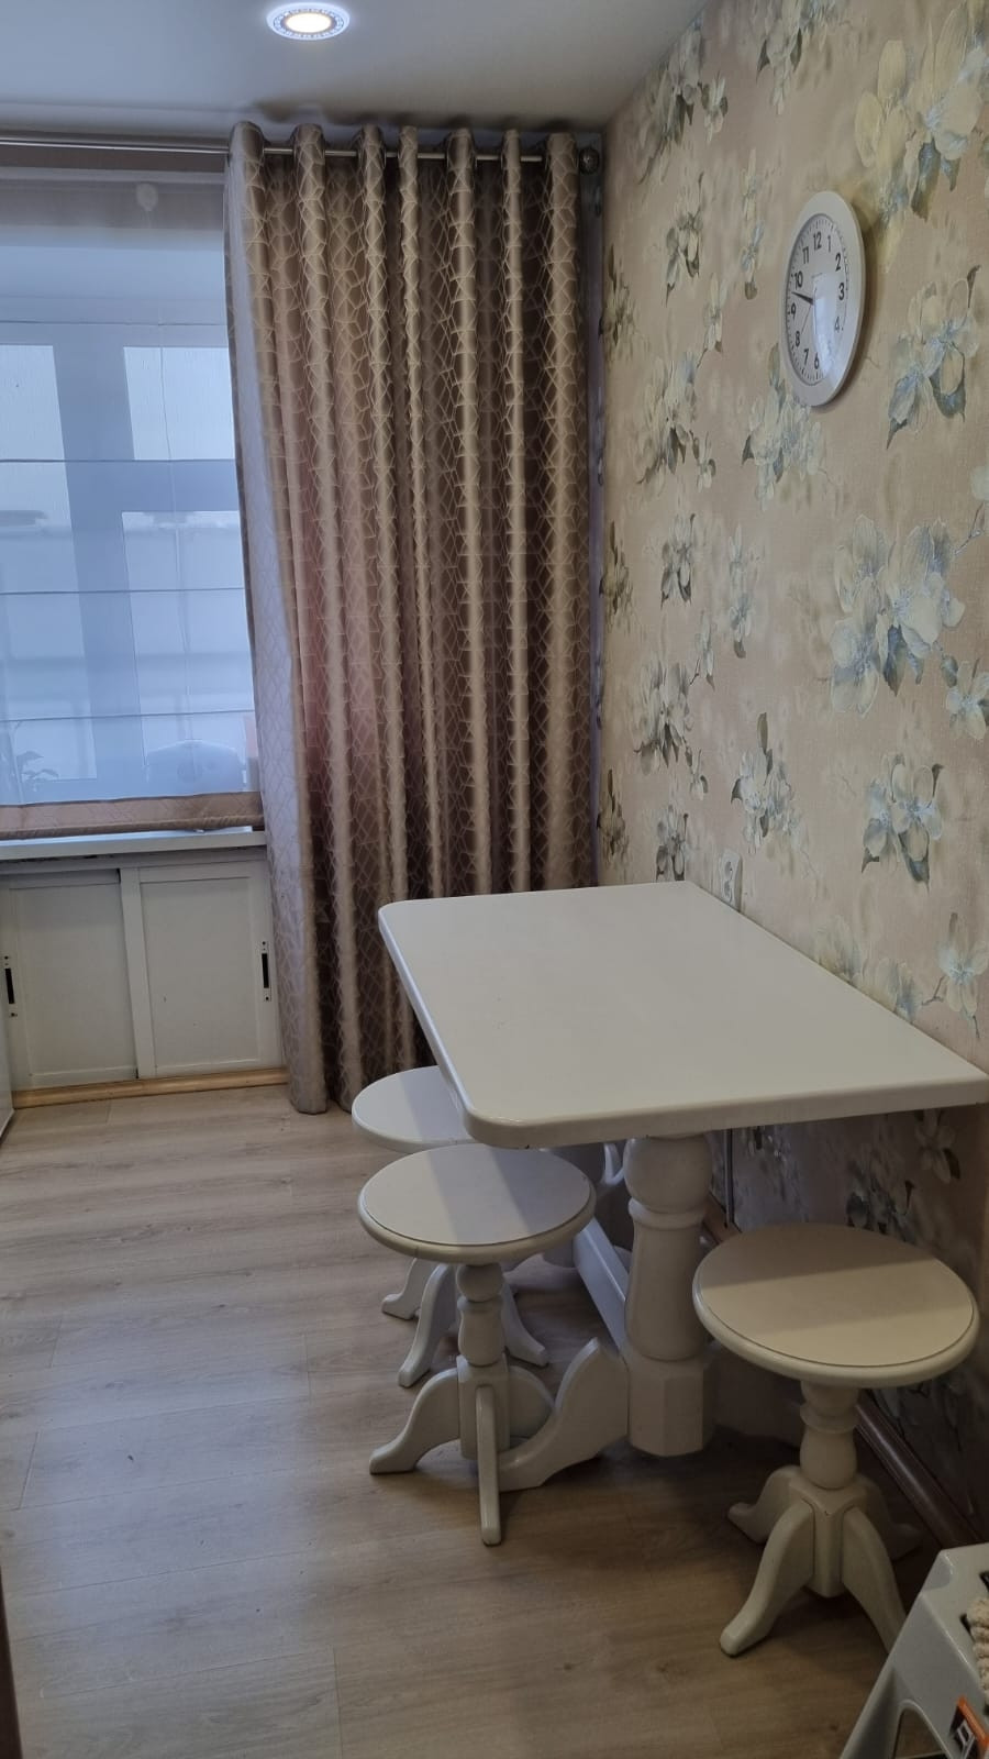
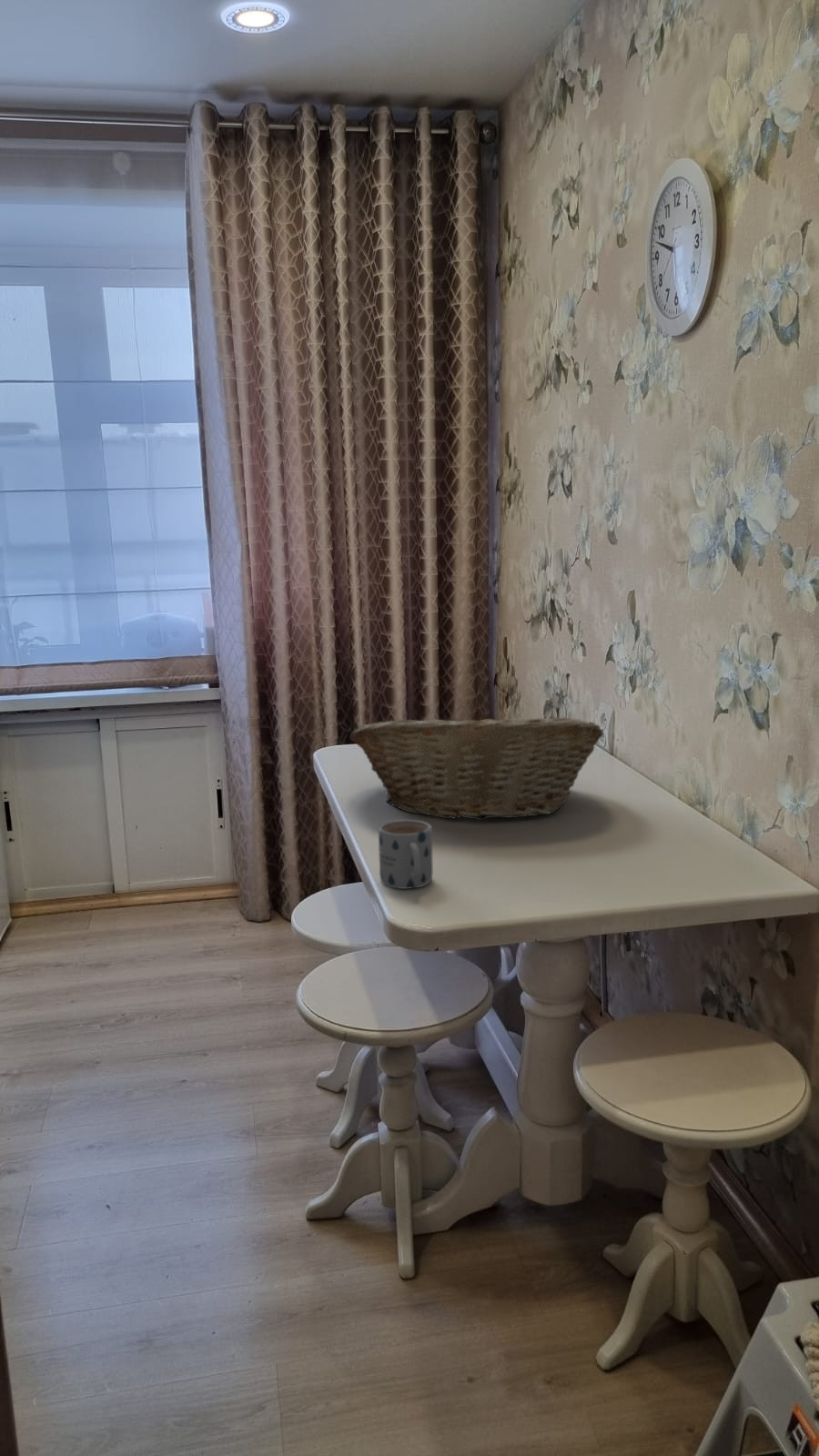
+ mug [378,819,433,890]
+ fruit basket [349,708,604,821]
